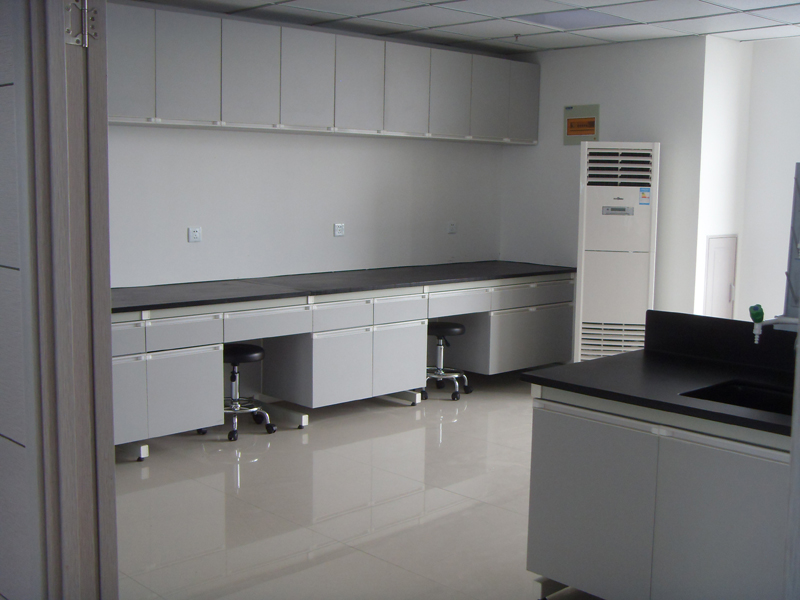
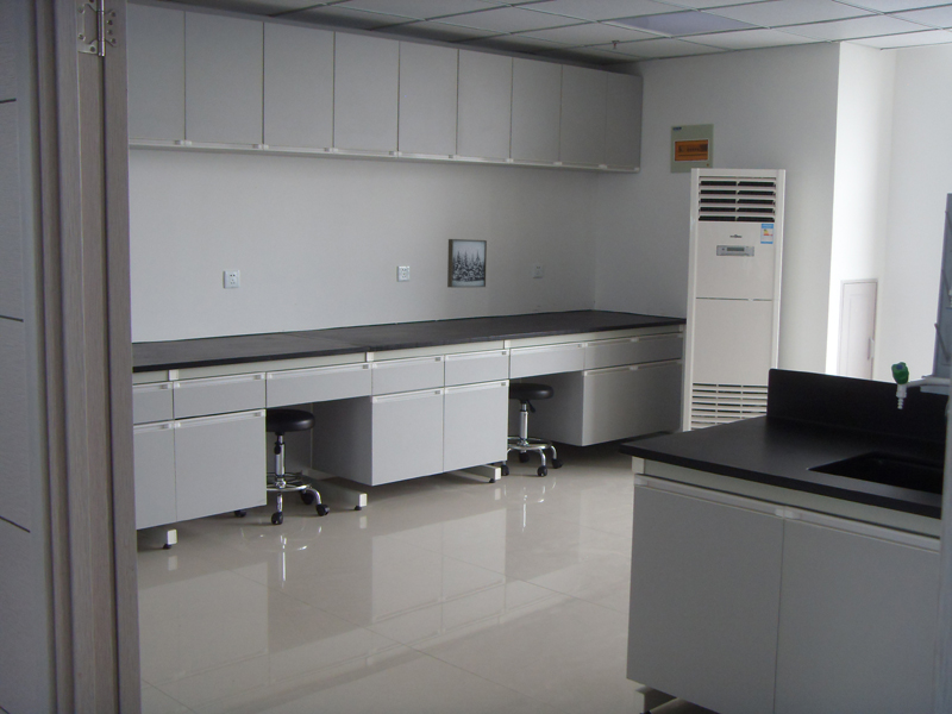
+ wall art [446,238,488,289]
